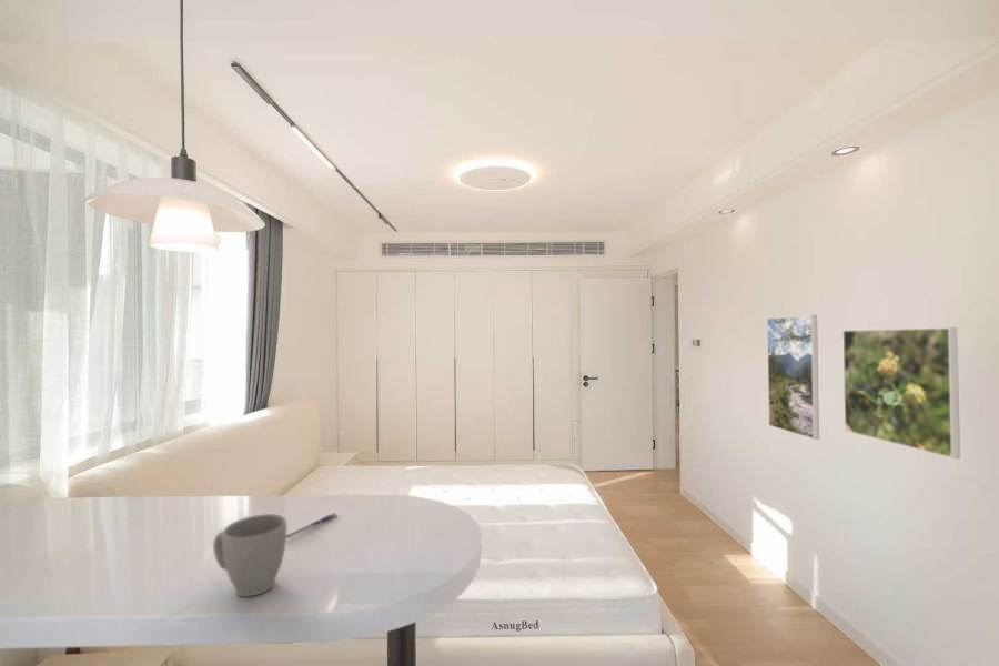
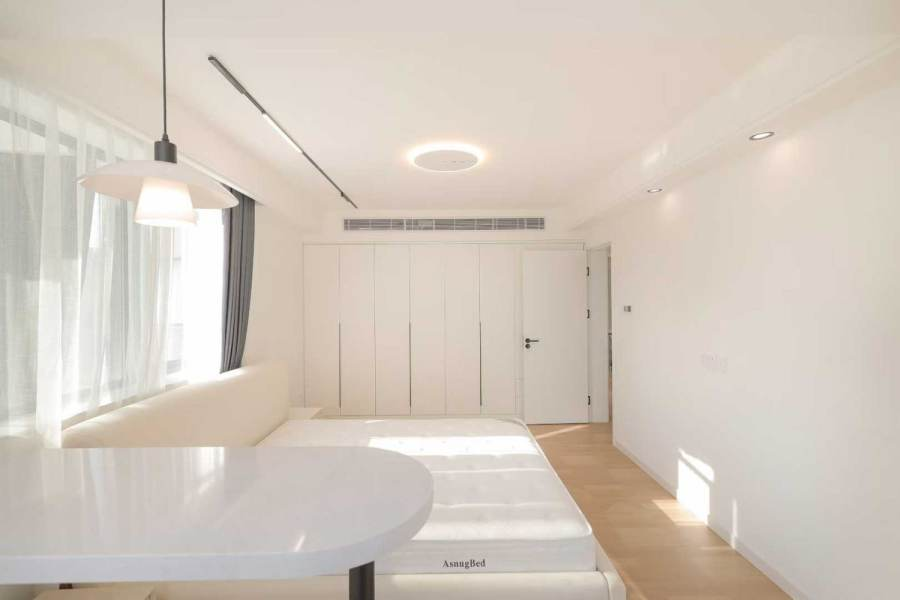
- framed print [766,314,820,441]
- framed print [841,326,961,460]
- pen [286,512,339,539]
- mug [212,513,287,597]
